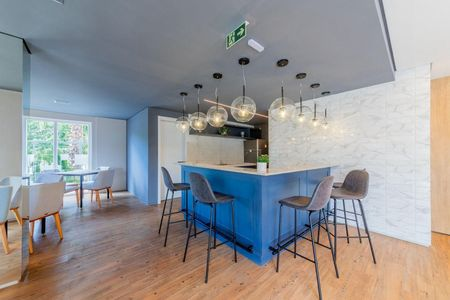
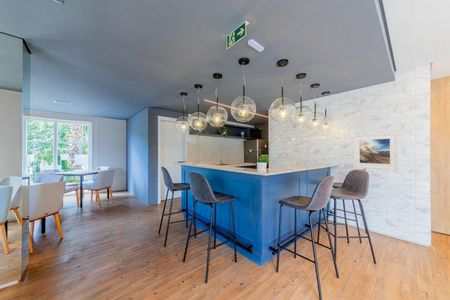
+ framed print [353,132,399,171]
